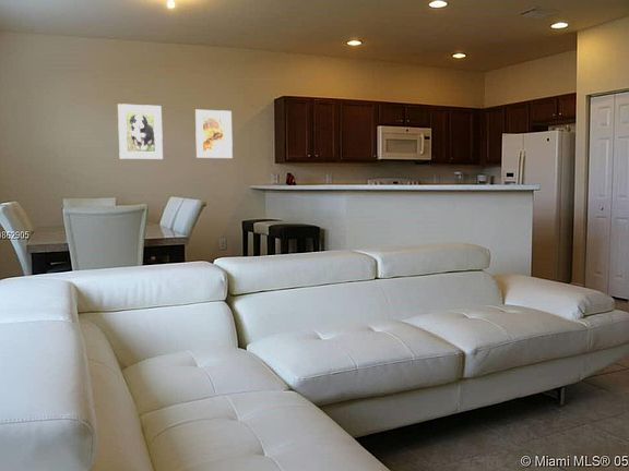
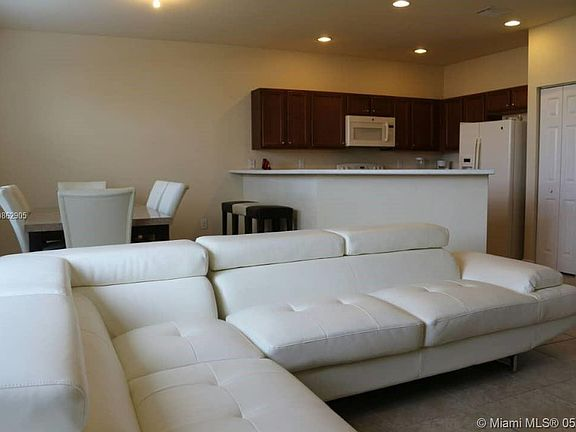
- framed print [117,102,164,160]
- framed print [194,109,234,159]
